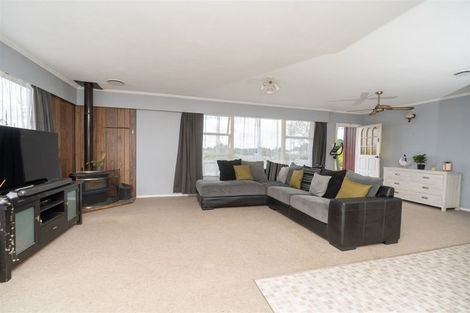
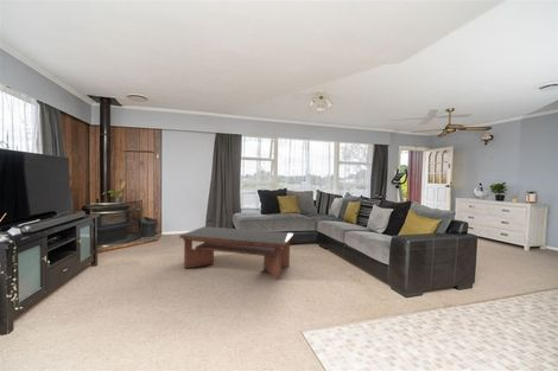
+ coffee table [178,225,294,281]
